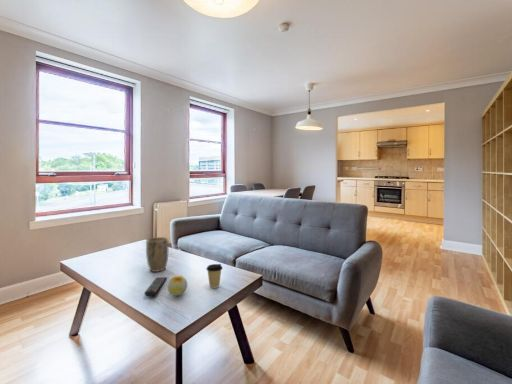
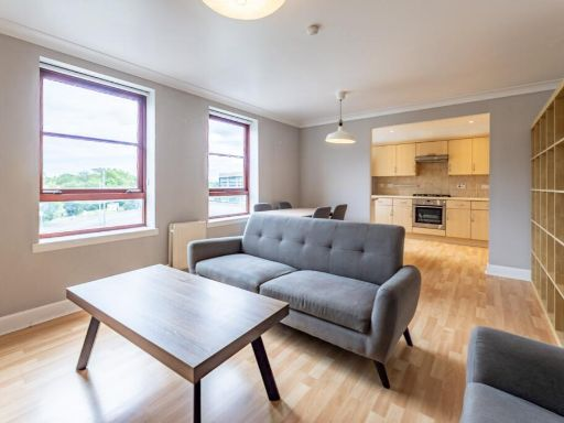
- remote control [144,276,167,297]
- coffee cup [205,263,224,289]
- plant pot [145,236,170,273]
- decorative ball [166,275,188,297]
